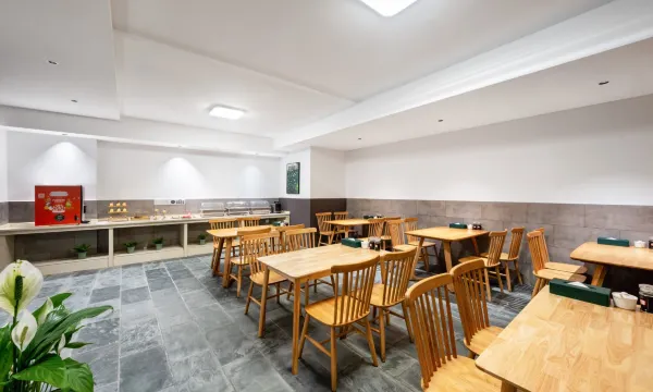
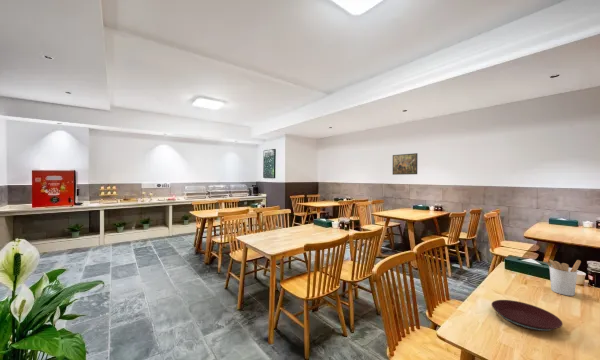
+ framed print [392,152,419,176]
+ utensil holder [543,257,582,297]
+ plate [491,299,564,332]
